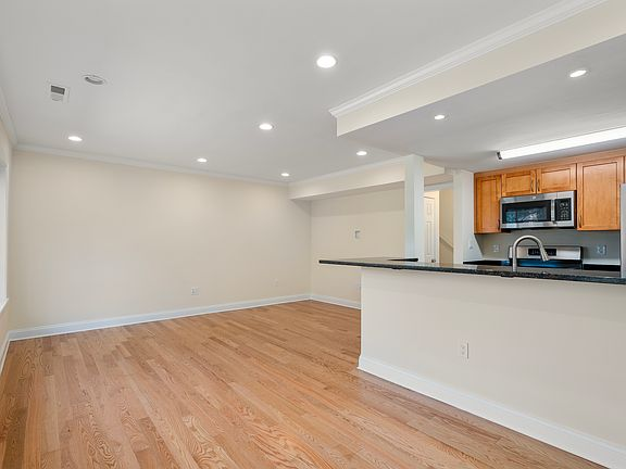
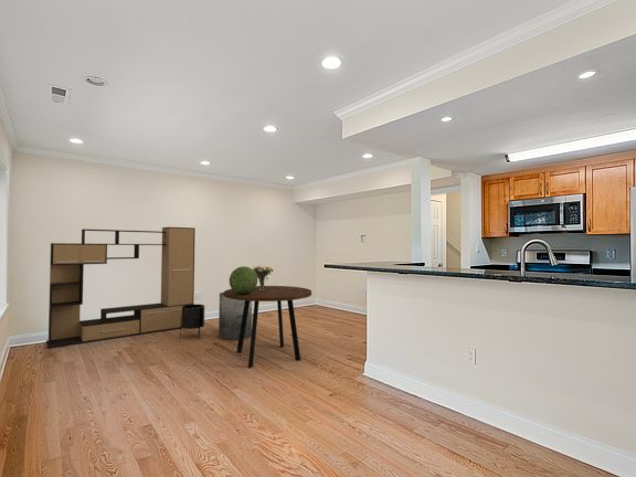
+ media console [45,226,197,349]
+ planter [179,304,205,340]
+ dining table [223,285,312,369]
+ trash can [218,292,253,341]
+ bouquet [253,265,274,290]
+ decorative sphere [229,265,258,295]
